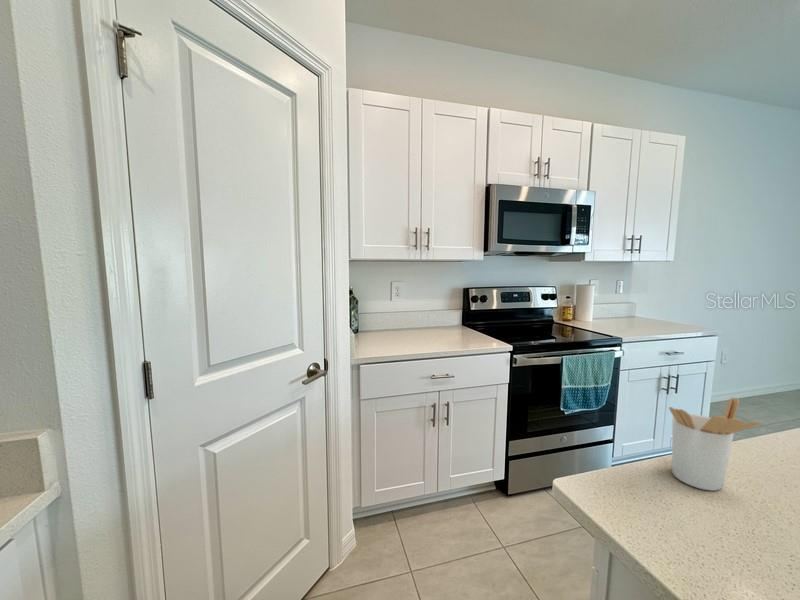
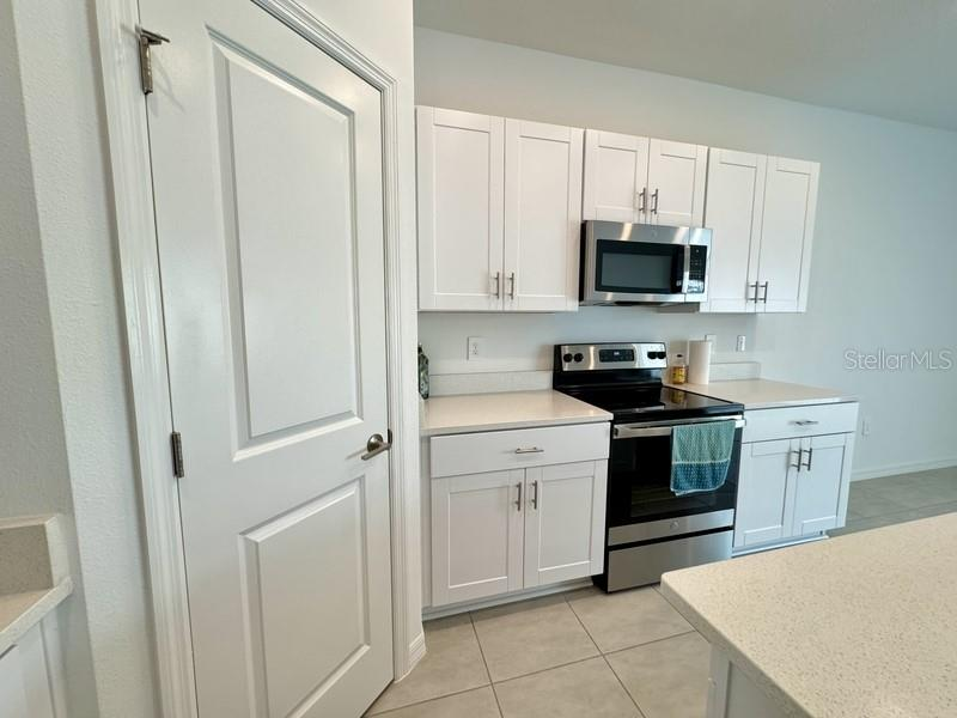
- utensil holder [668,397,763,492]
